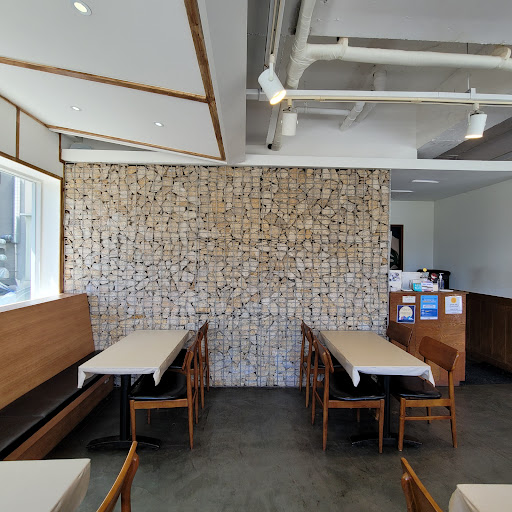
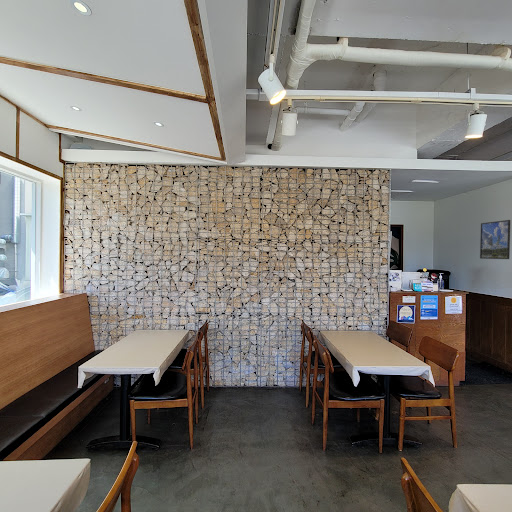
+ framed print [479,219,511,260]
